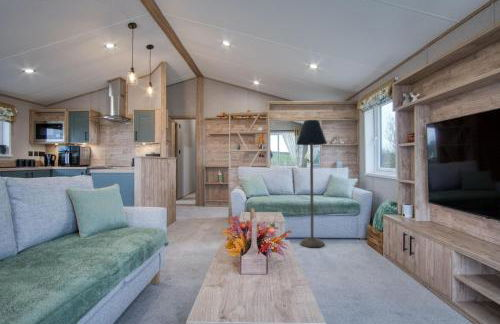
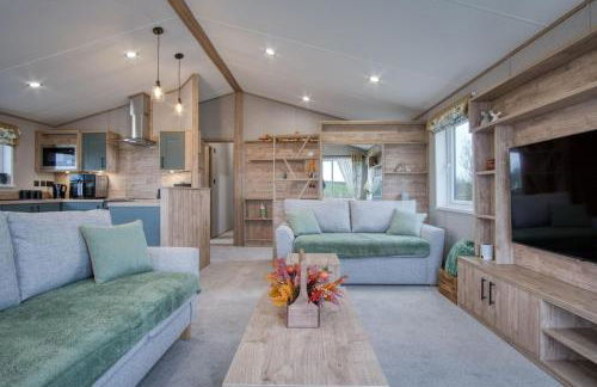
- floor lamp [296,119,328,248]
